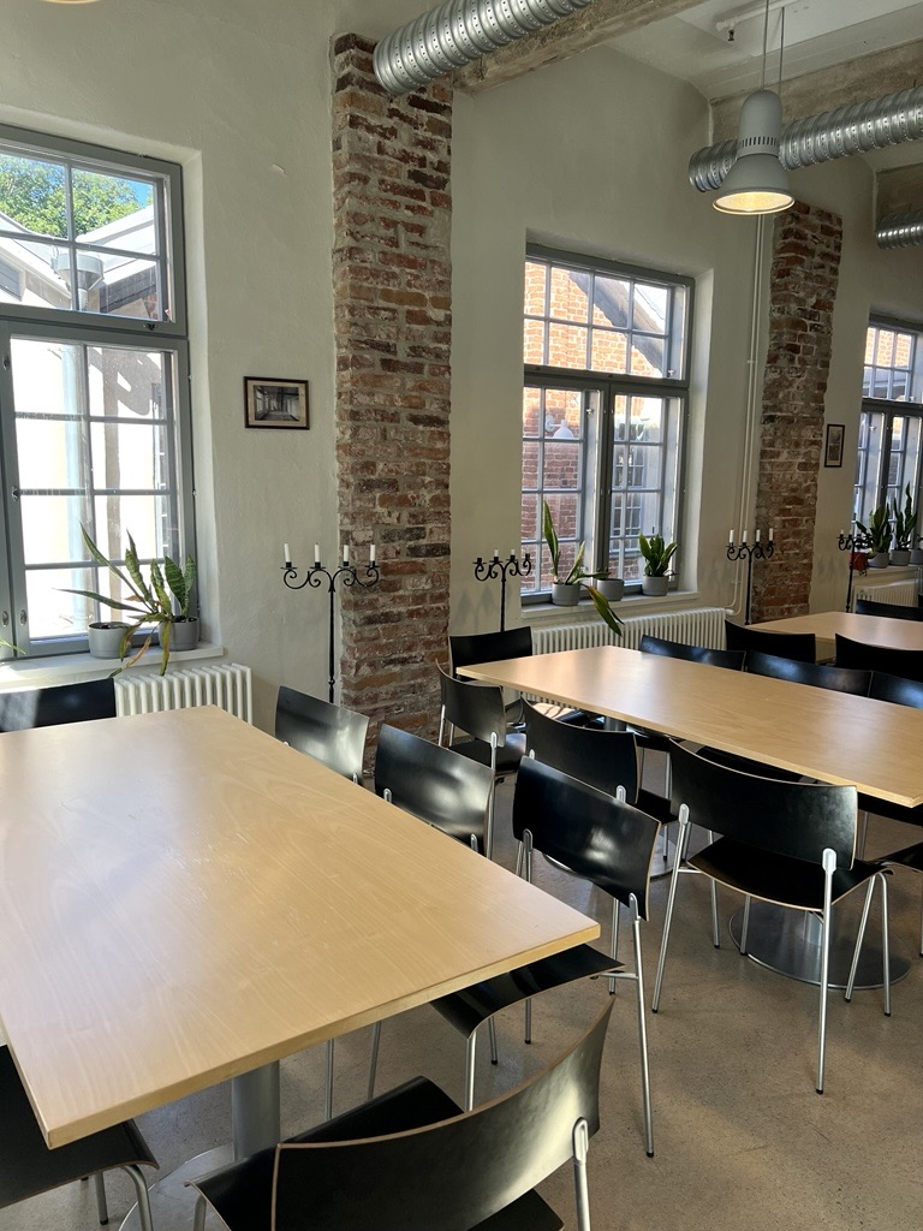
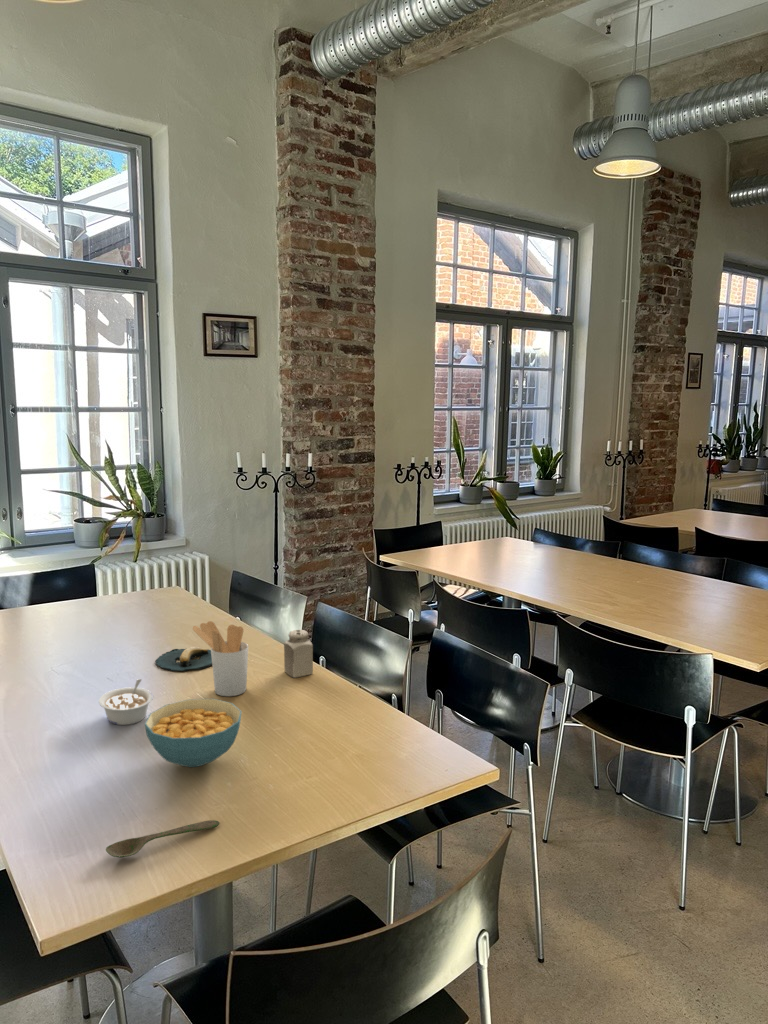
+ legume [98,678,154,726]
+ utensil holder [192,620,249,697]
+ banana [154,646,212,672]
+ cereal bowl [144,698,243,768]
+ spoon [105,819,221,858]
+ salt shaker [283,629,314,679]
